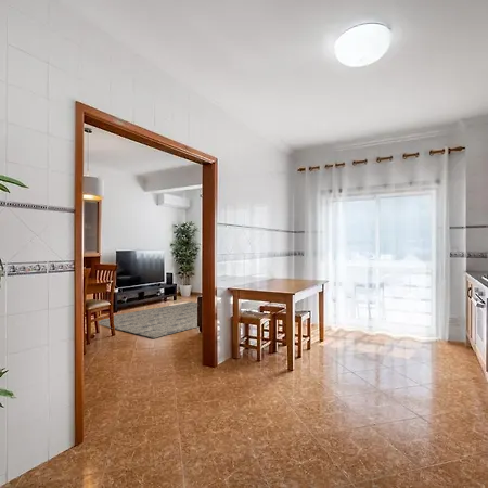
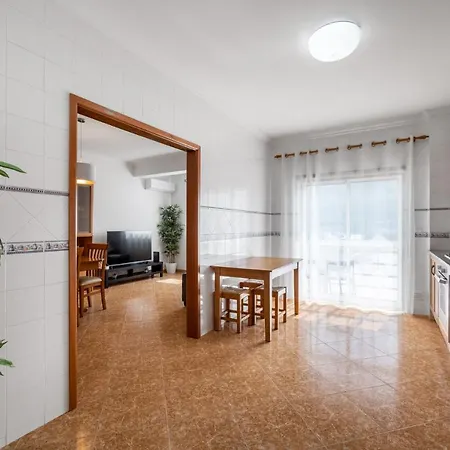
- rug [98,300,198,339]
